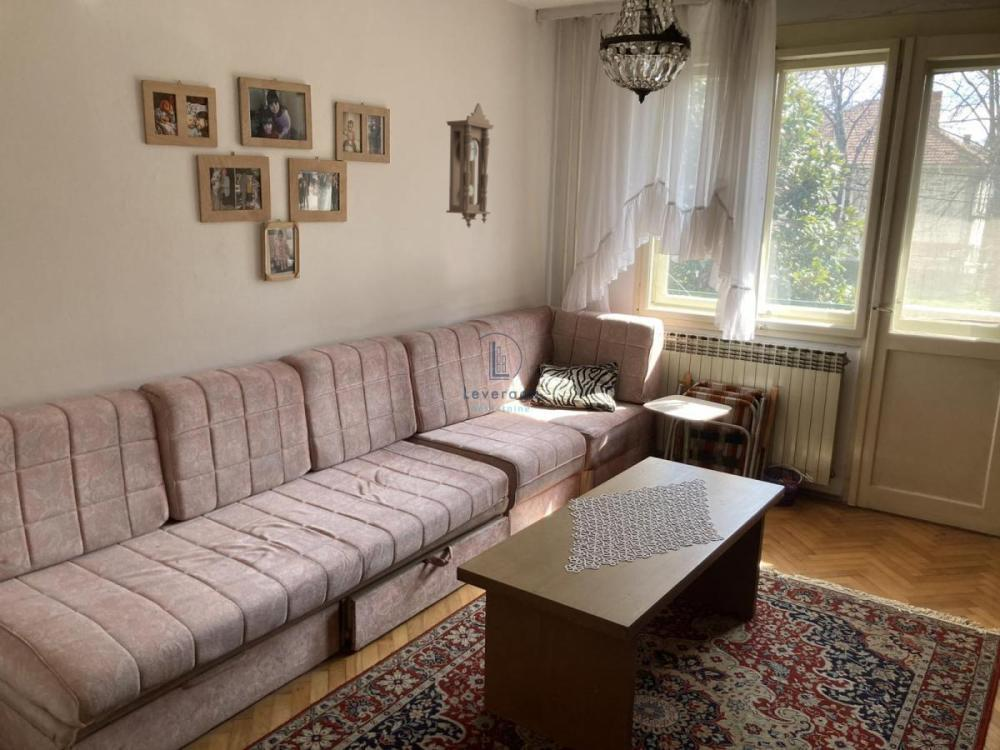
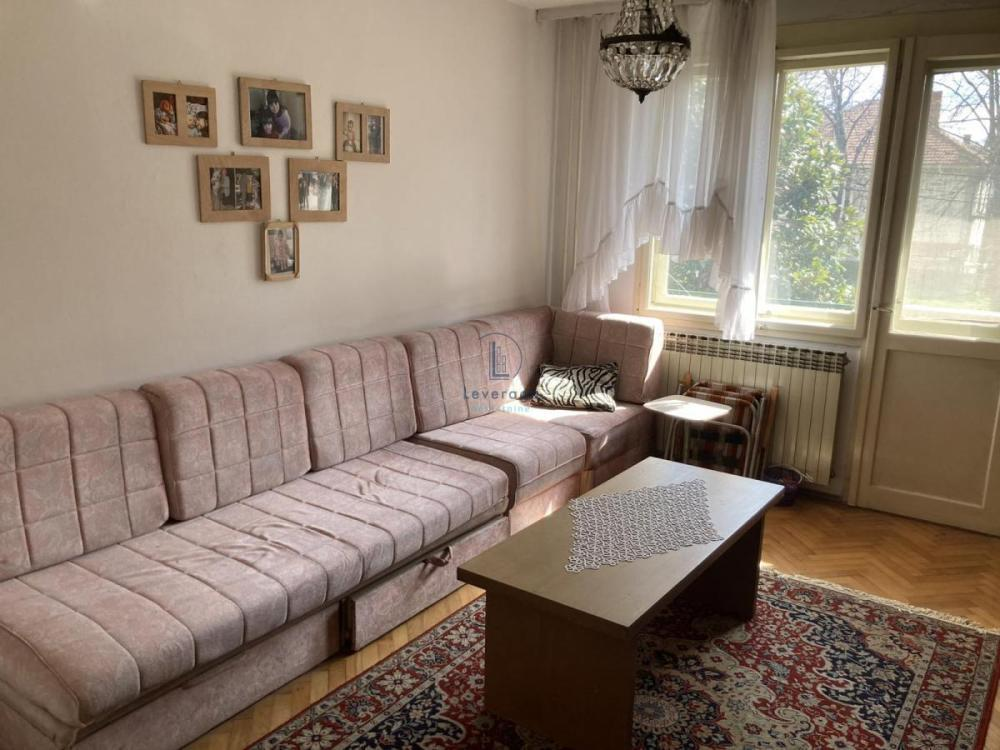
- pendulum clock [445,102,495,229]
